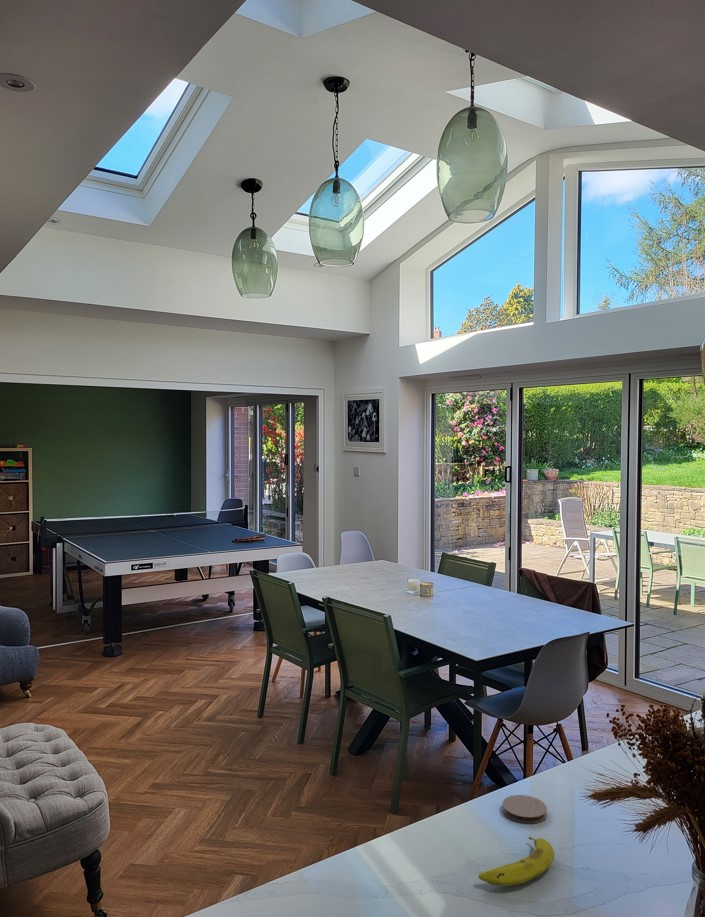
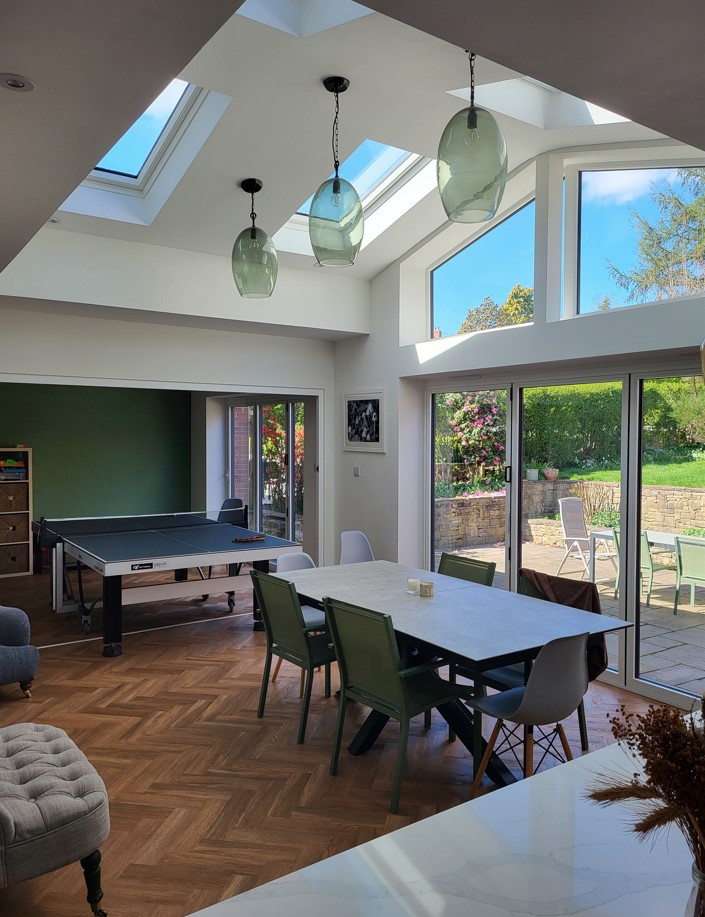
- coaster [501,794,548,824]
- fruit [477,836,555,887]
